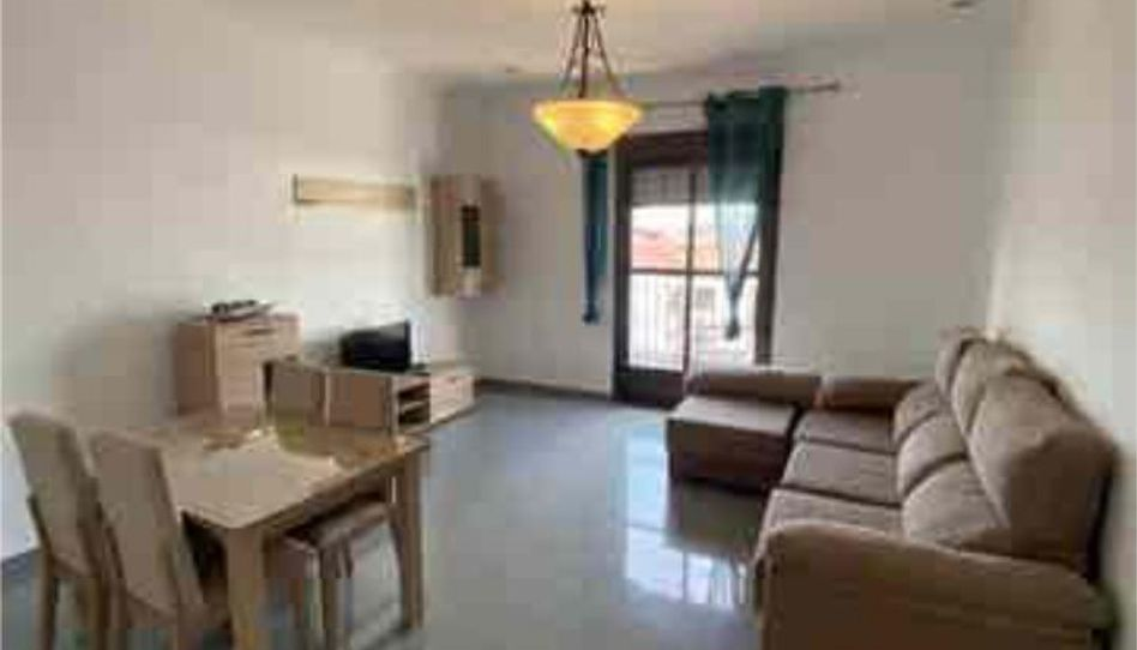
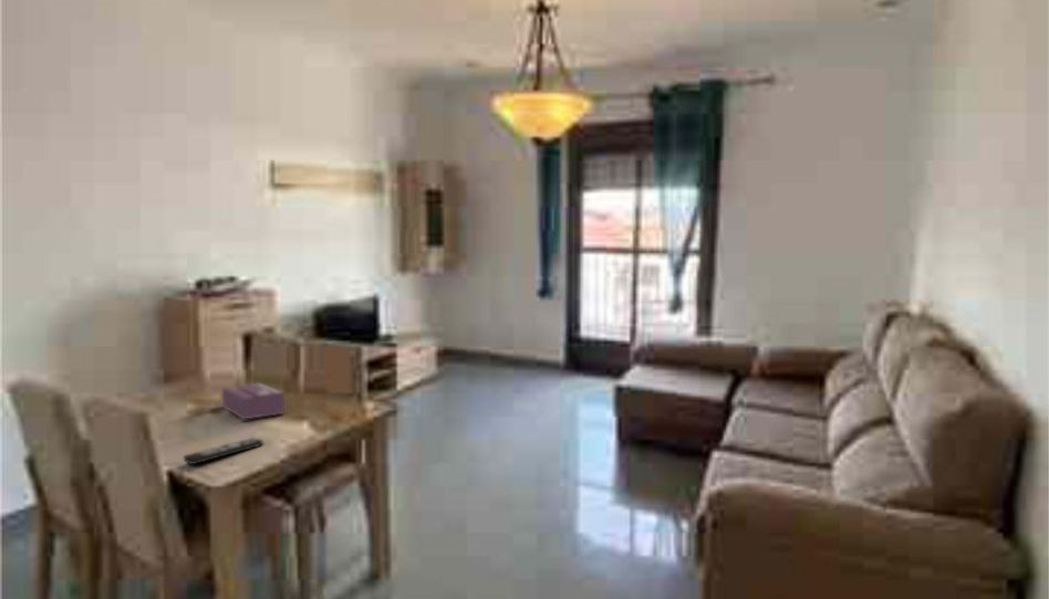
+ remote control [183,437,264,465]
+ tissue box [221,381,285,421]
